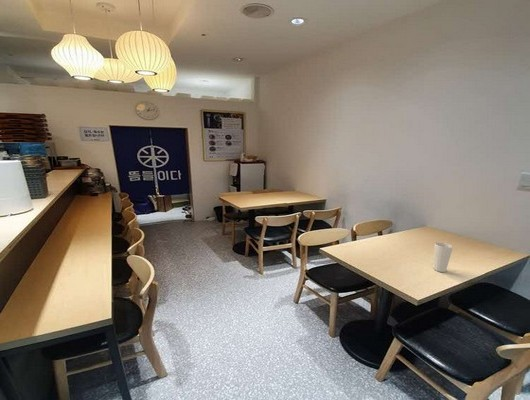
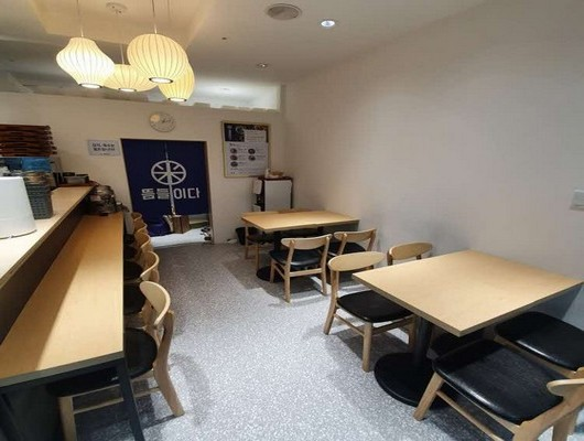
- cup [433,241,454,273]
